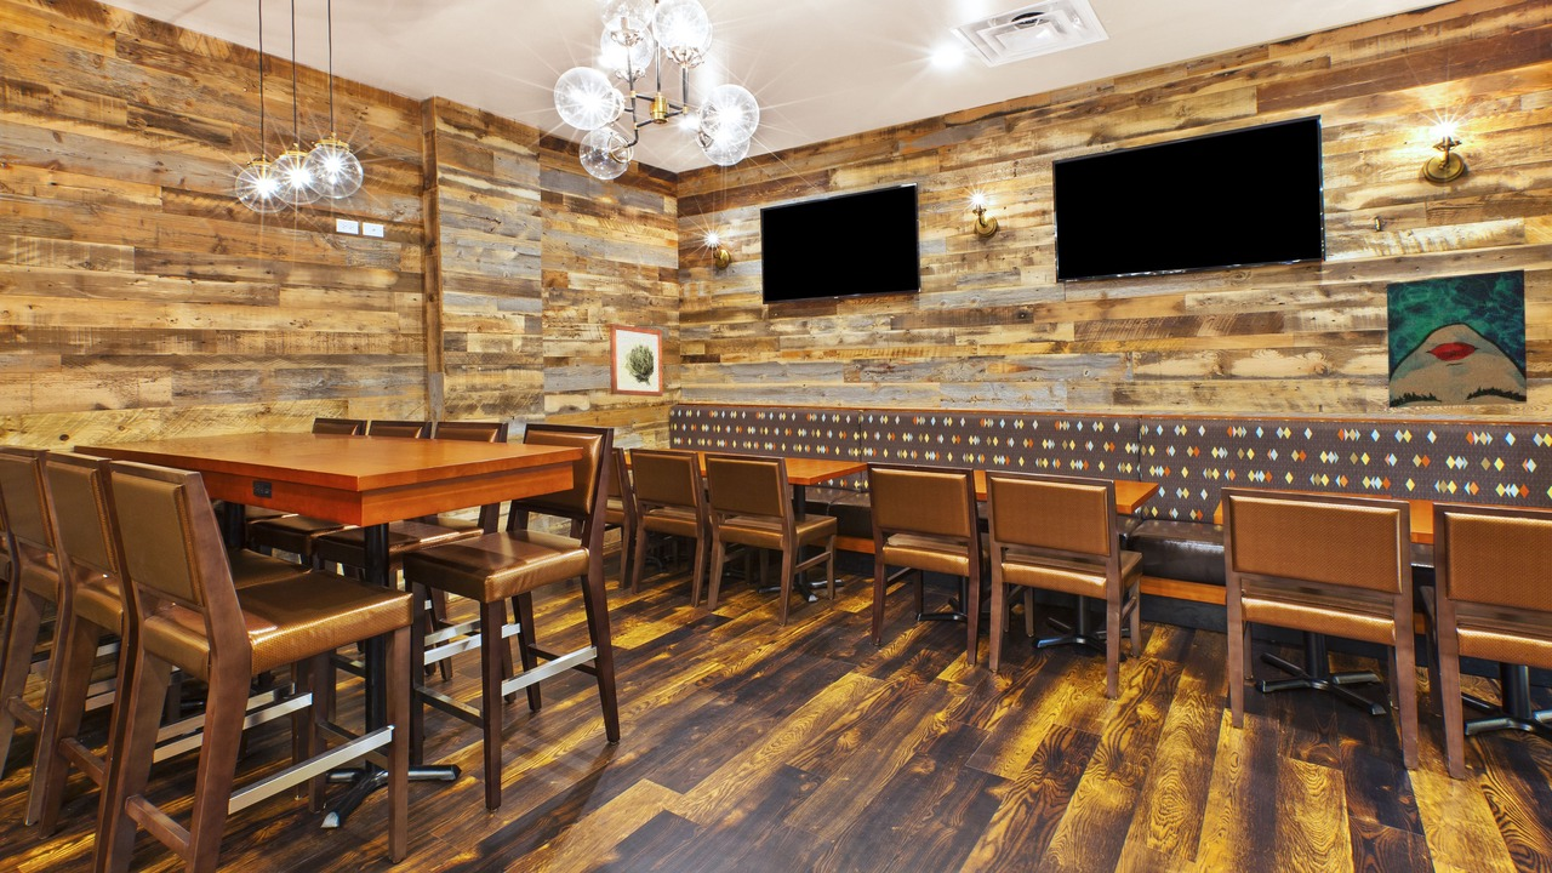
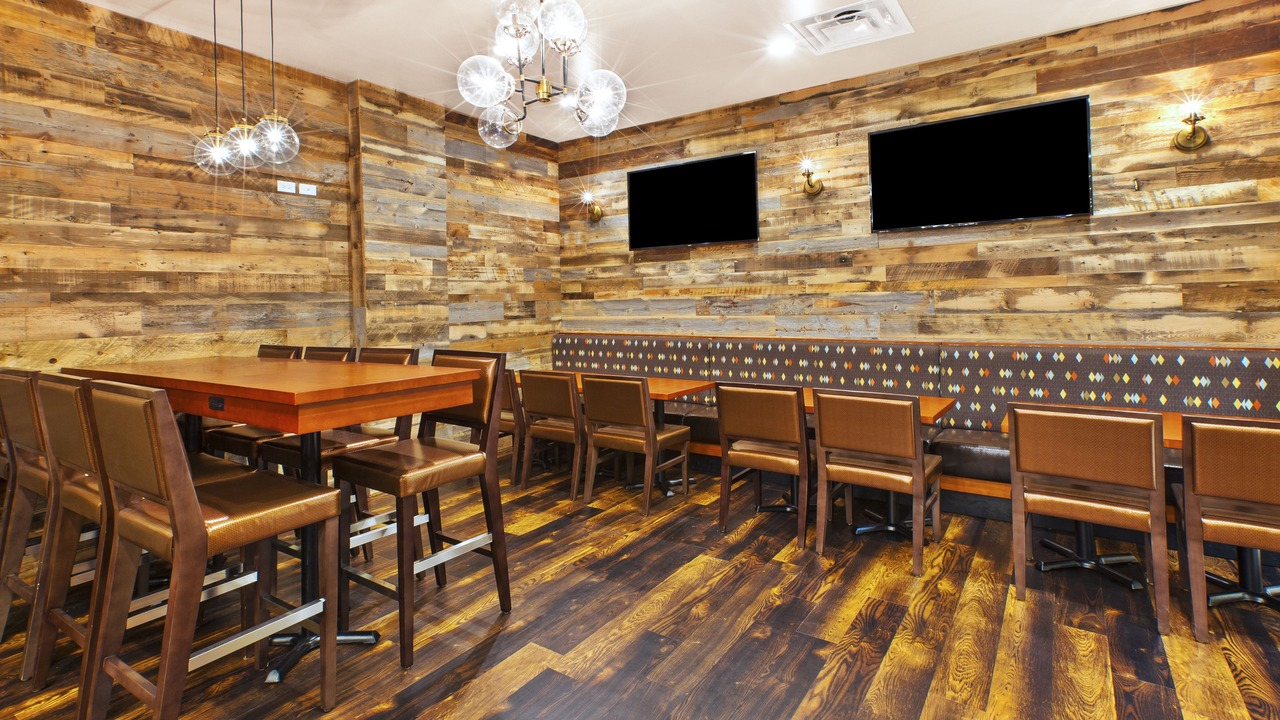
- wall art [609,323,664,398]
- wall art [1386,268,1528,409]
